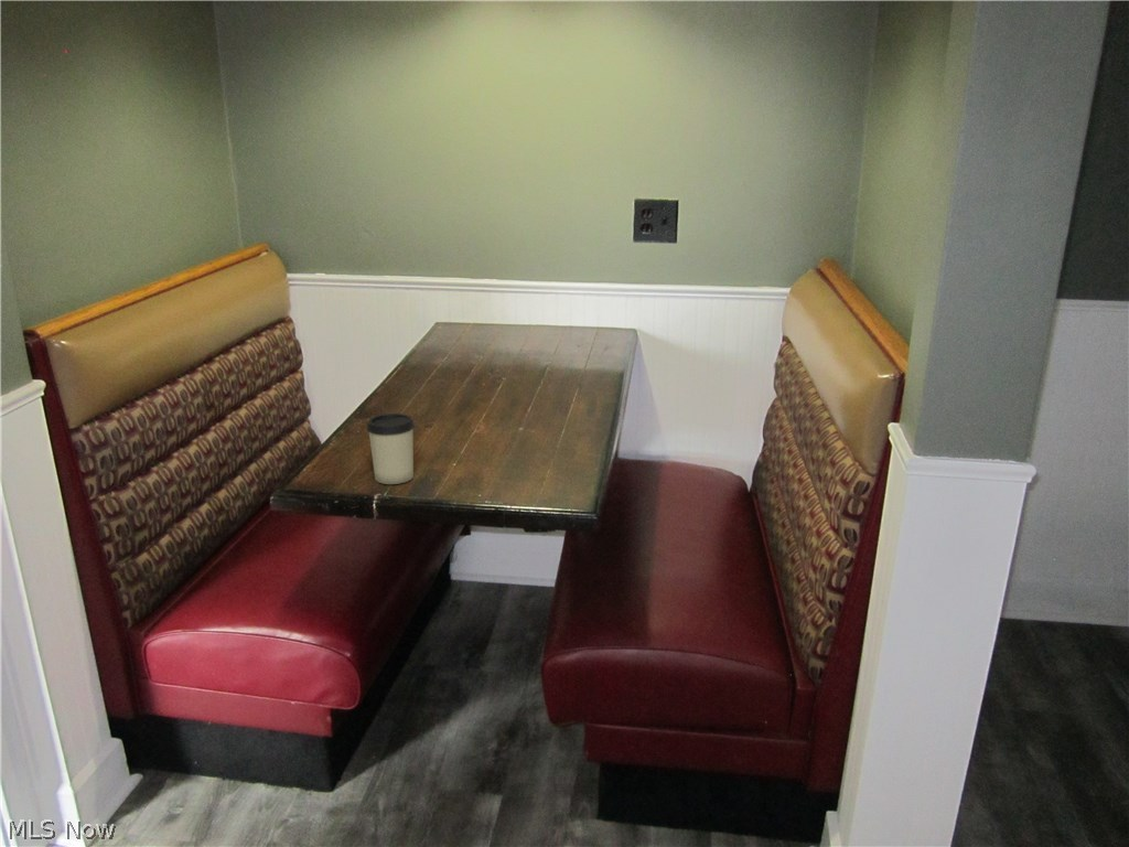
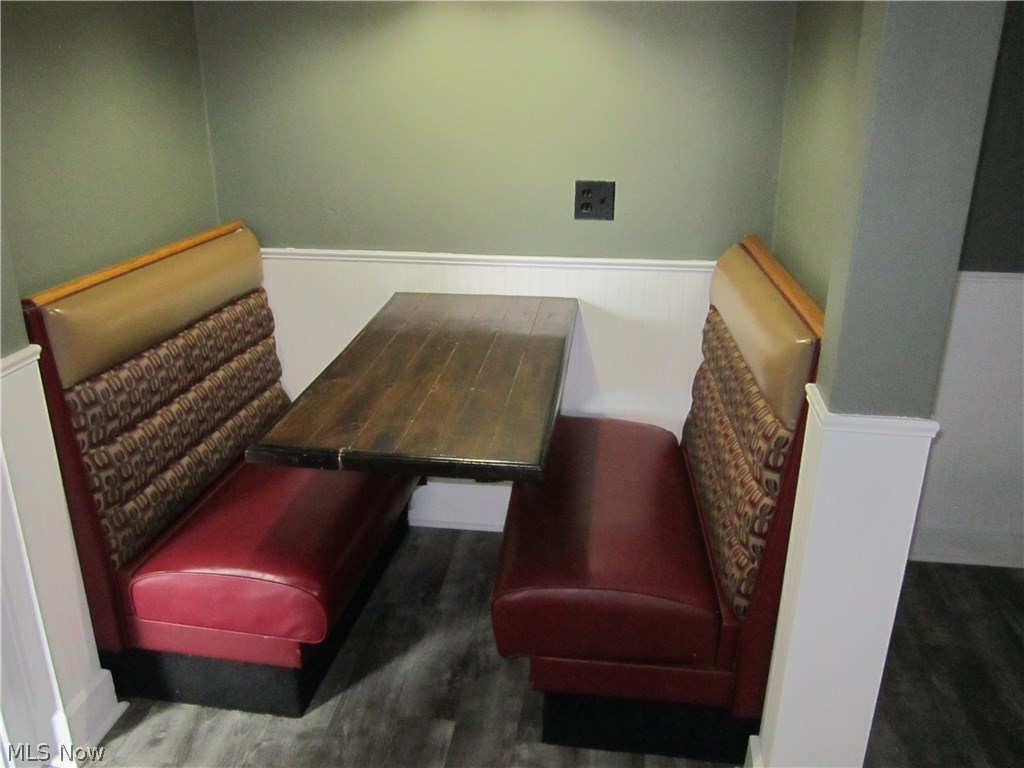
- cup [366,412,416,485]
